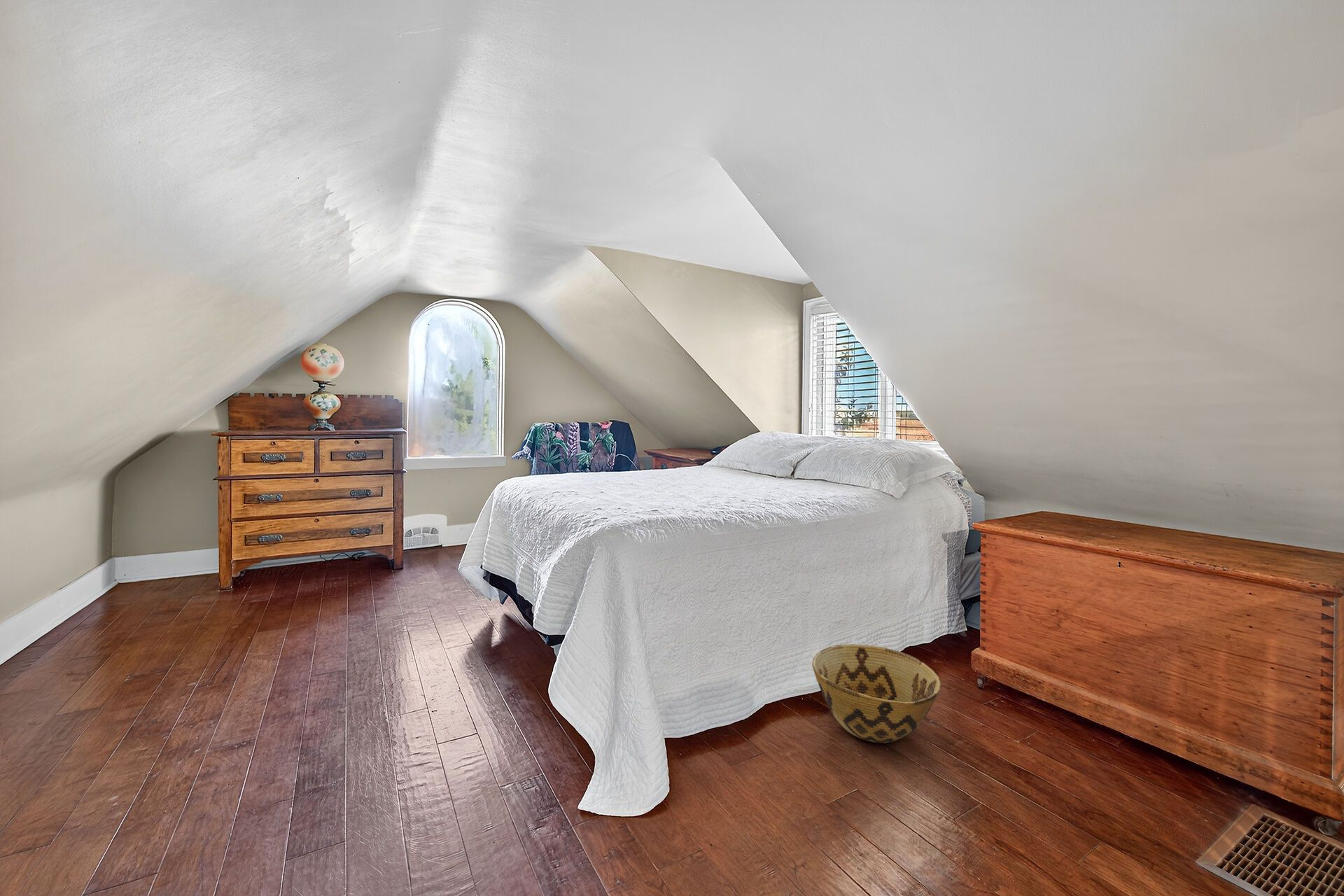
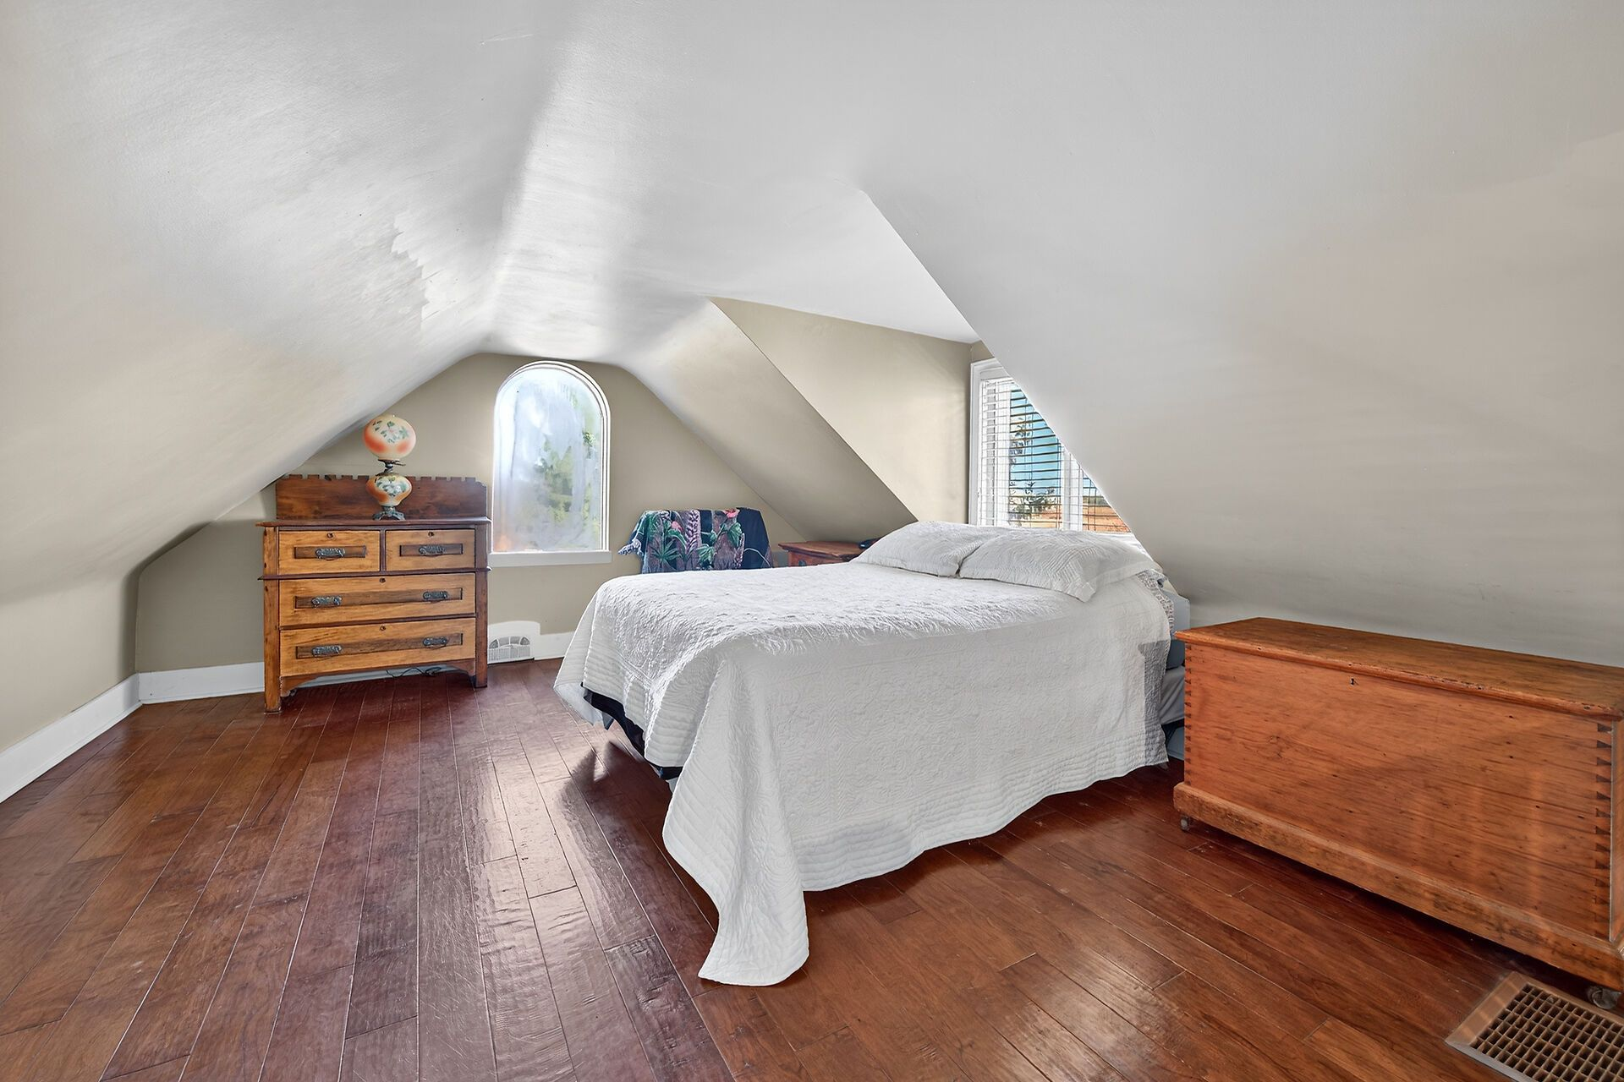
- woven basket [811,643,942,744]
